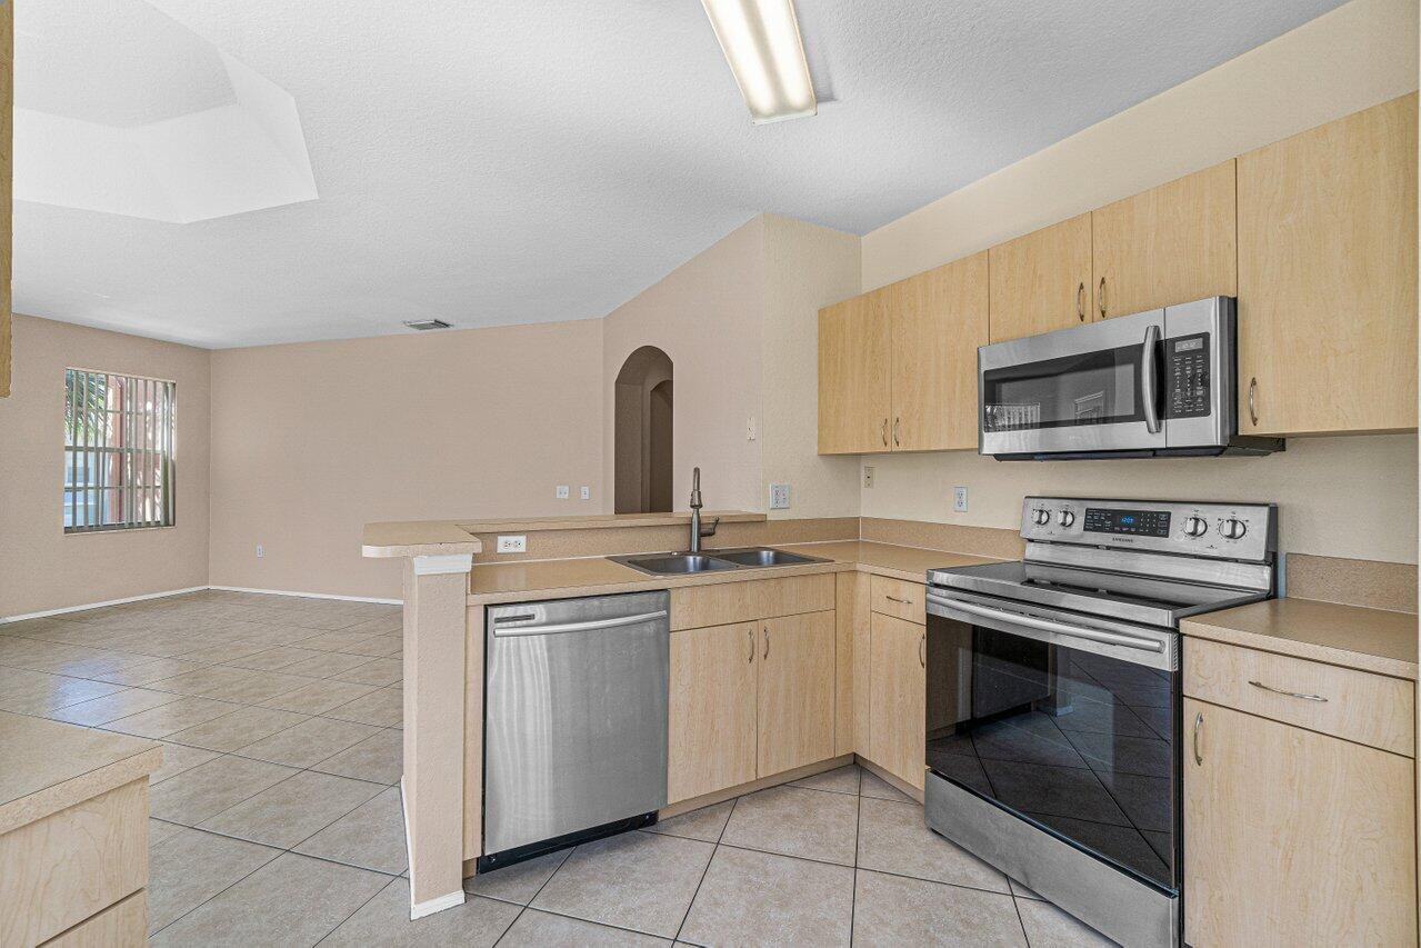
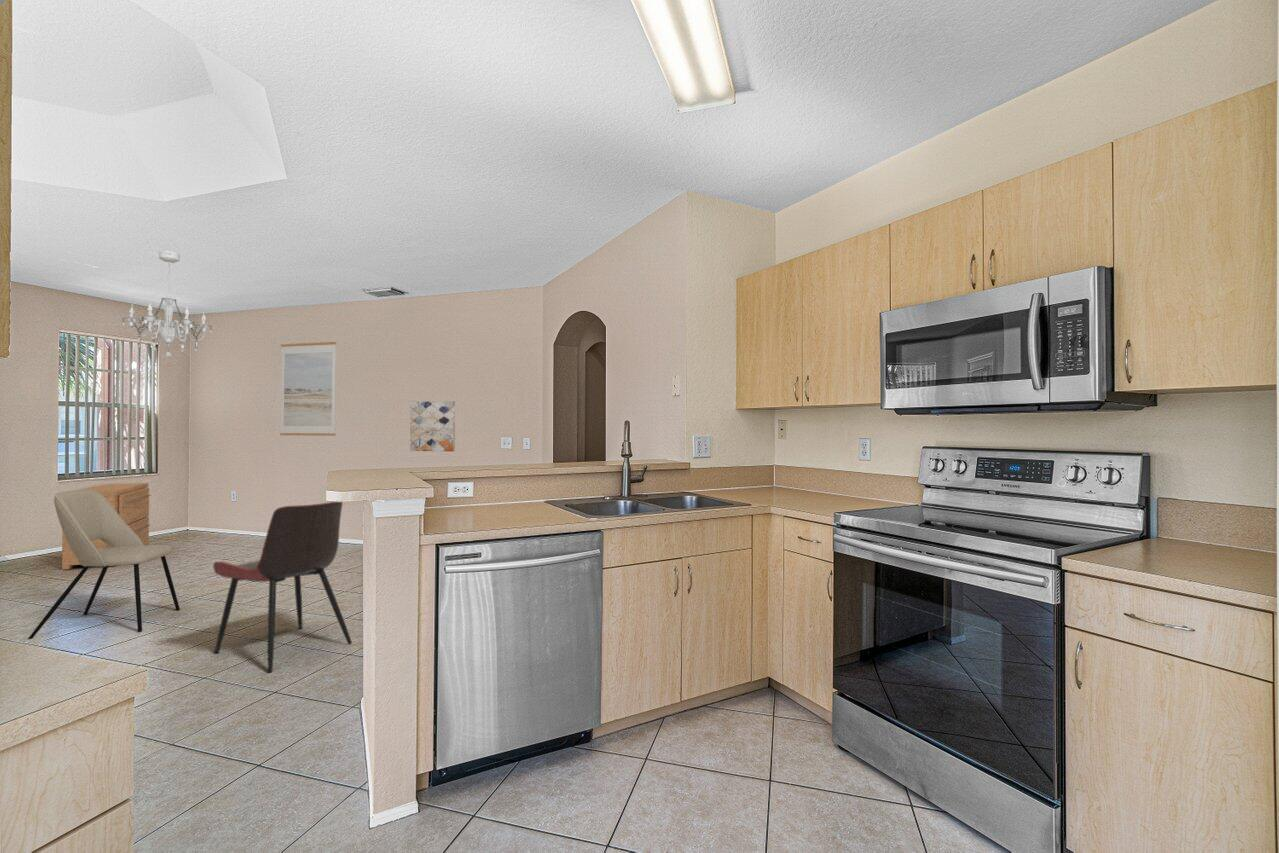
+ chest of drawers [61,482,152,570]
+ wall art [279,341,337,437]
+ dining chair [212,501,353,672]
+ wall art [409,400,456,452]
+ dining chair [27,488,181,640]
+ chandelier [122,250,213,358]
